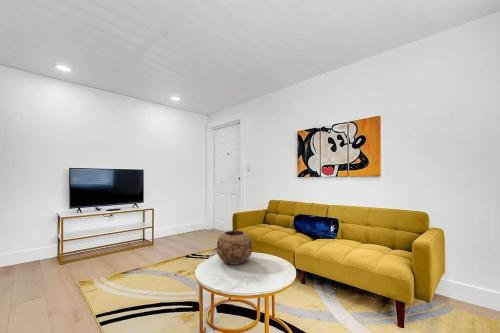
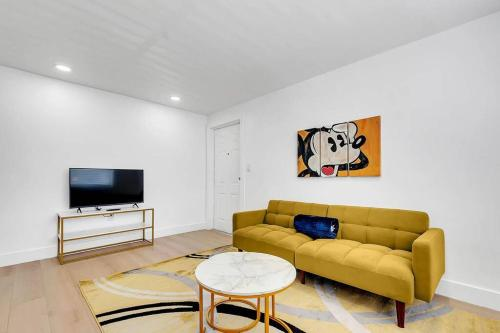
- decorative bowl [215,229,253,266]
